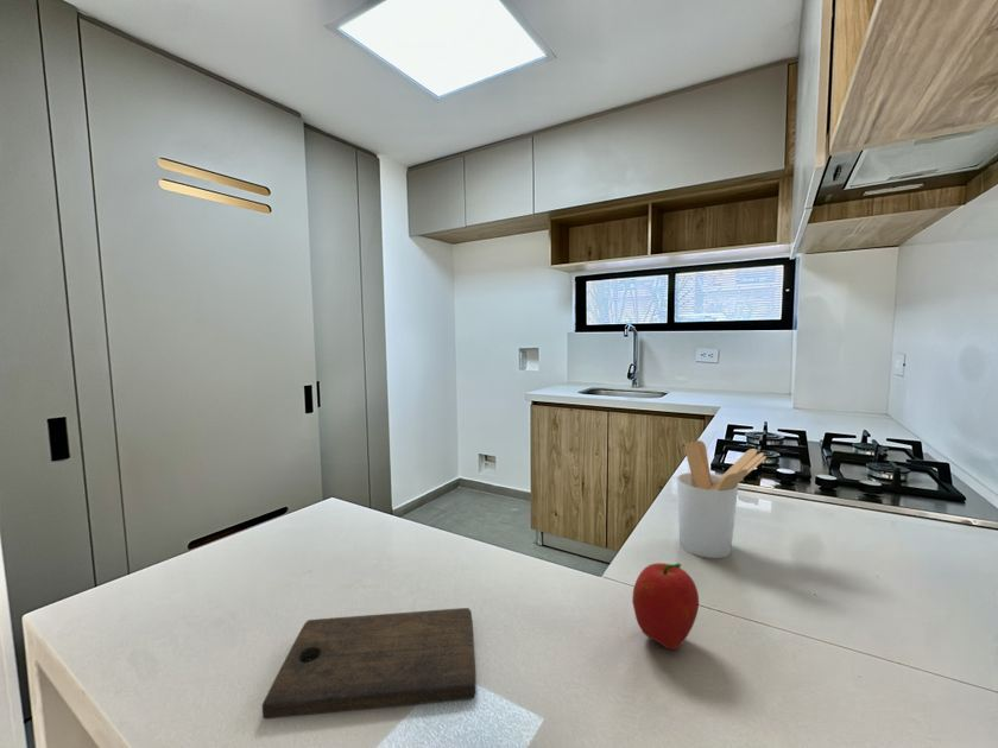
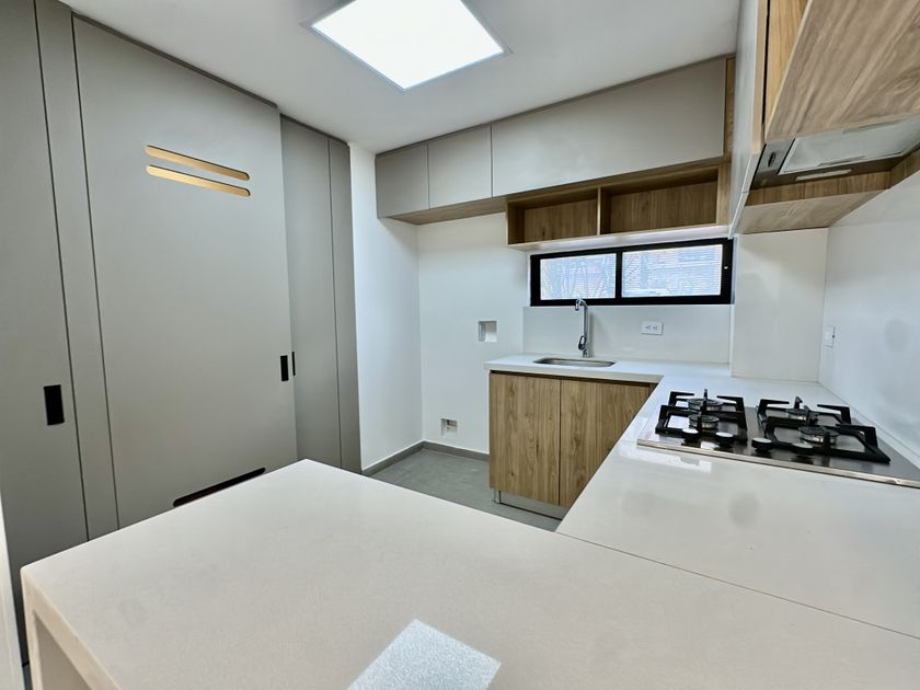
- cutting board [261,607,478,720]
- fruit [631,562,700,651]
- utensil holder [676,439,768,559]
